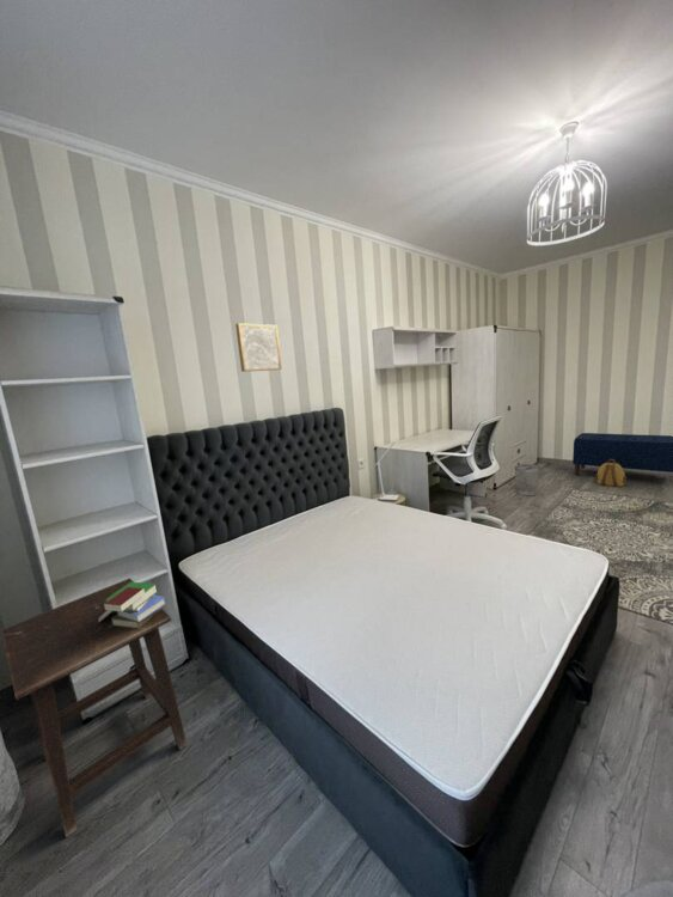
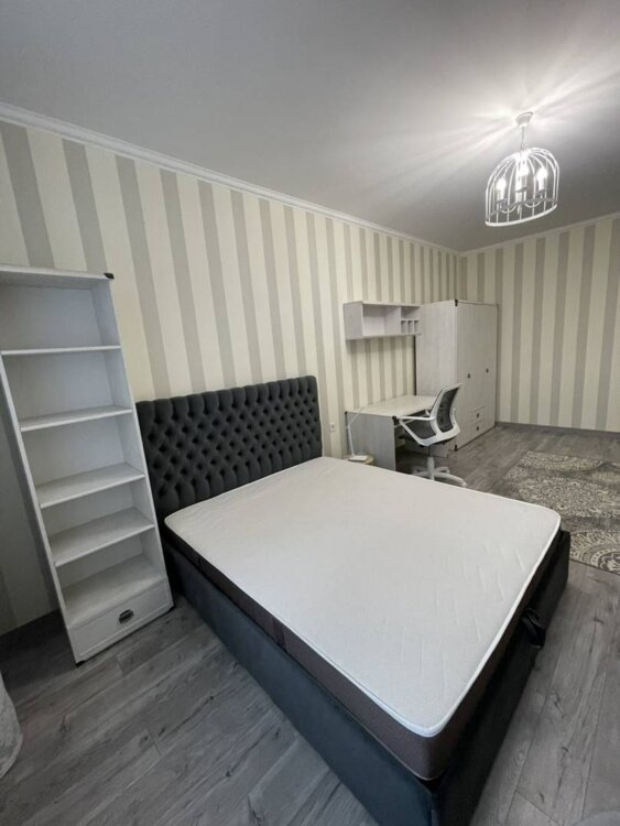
- wastebasket [514,463,540,496]
- wall art [234,322,283,373]
- book [98,581,167,629]
- side table [0,576,188,838]
- bench [571,432,673,477]
- backpack [595,459,628,488]
